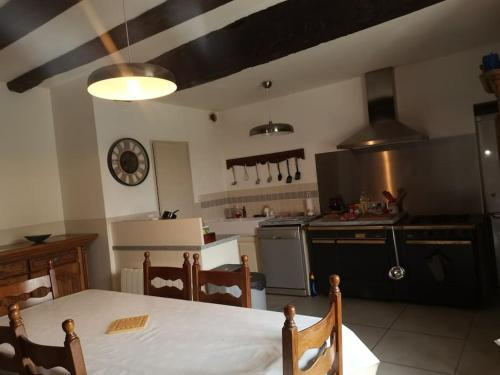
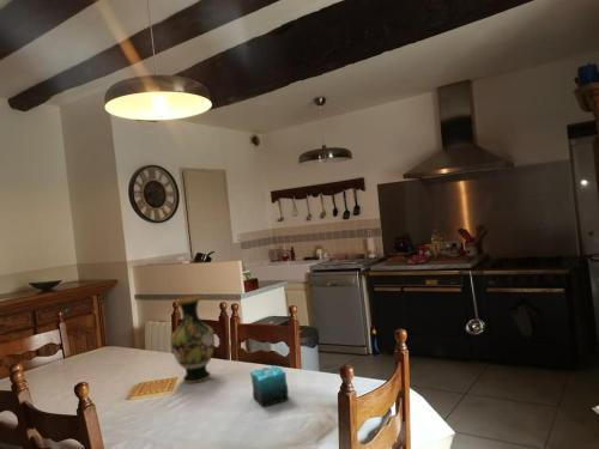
+ candle [249,365,290,408]
+ vase [170,296,216,384]
